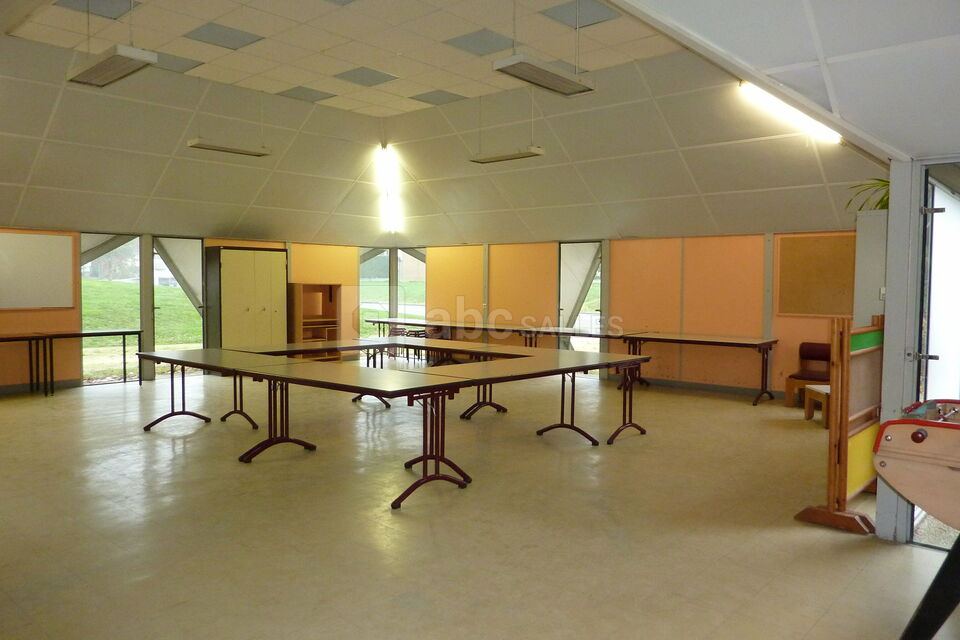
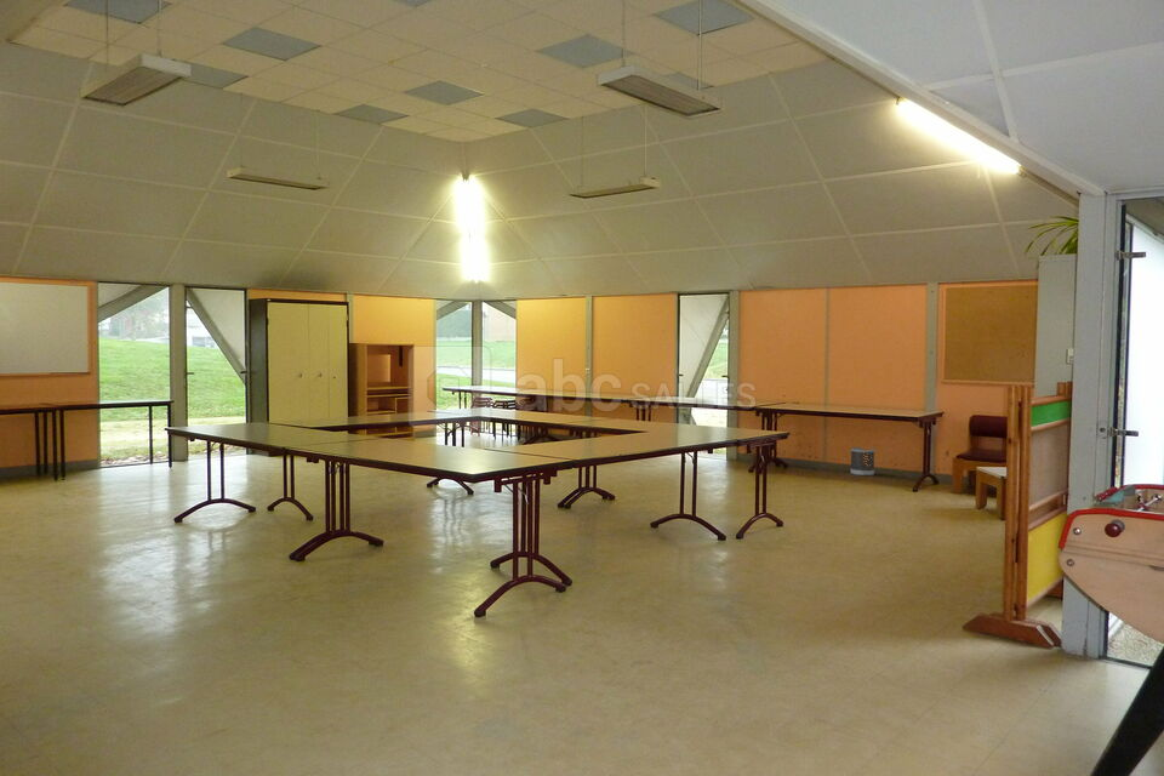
+ wastebasket [849,446,875,477]
